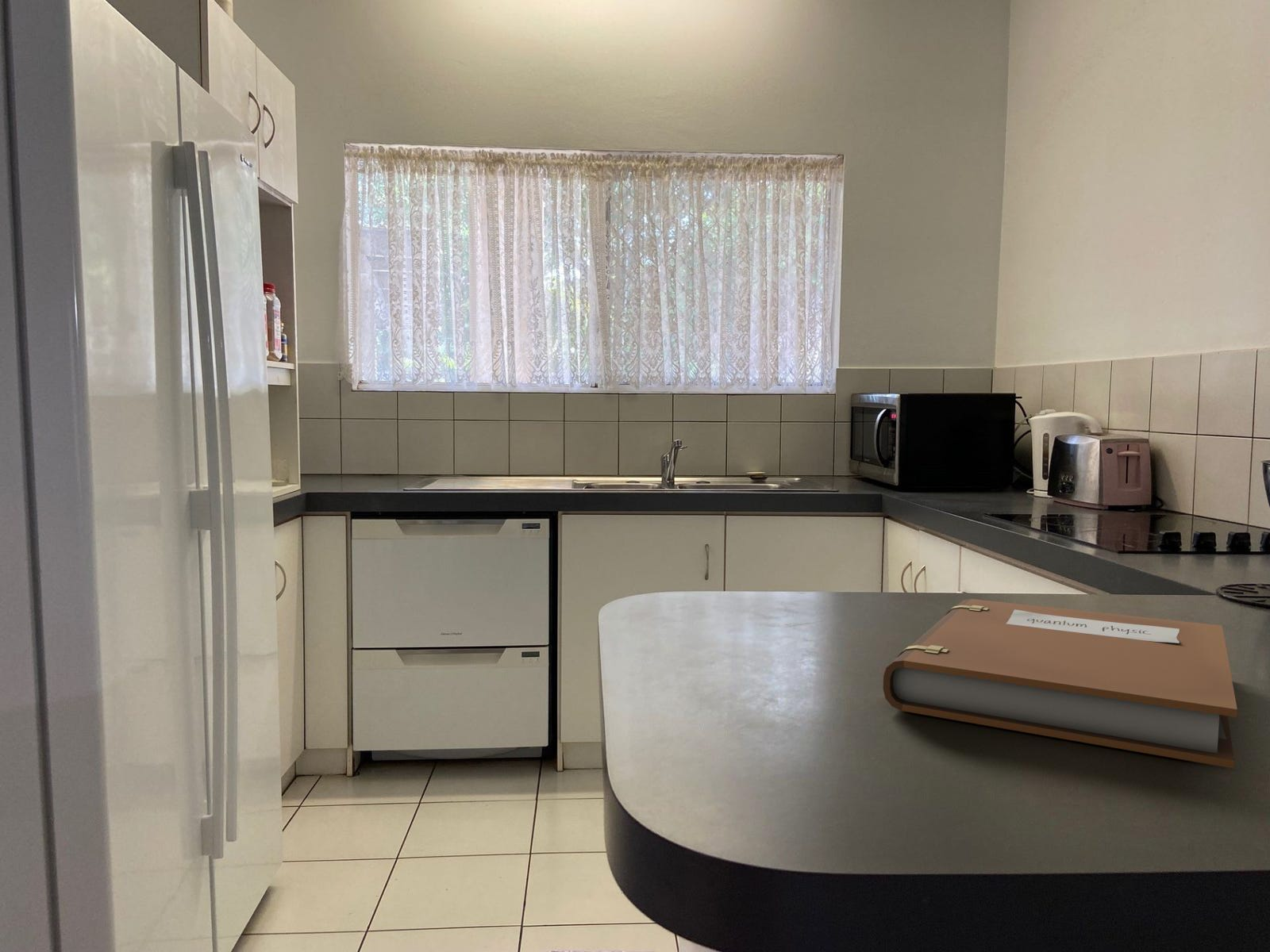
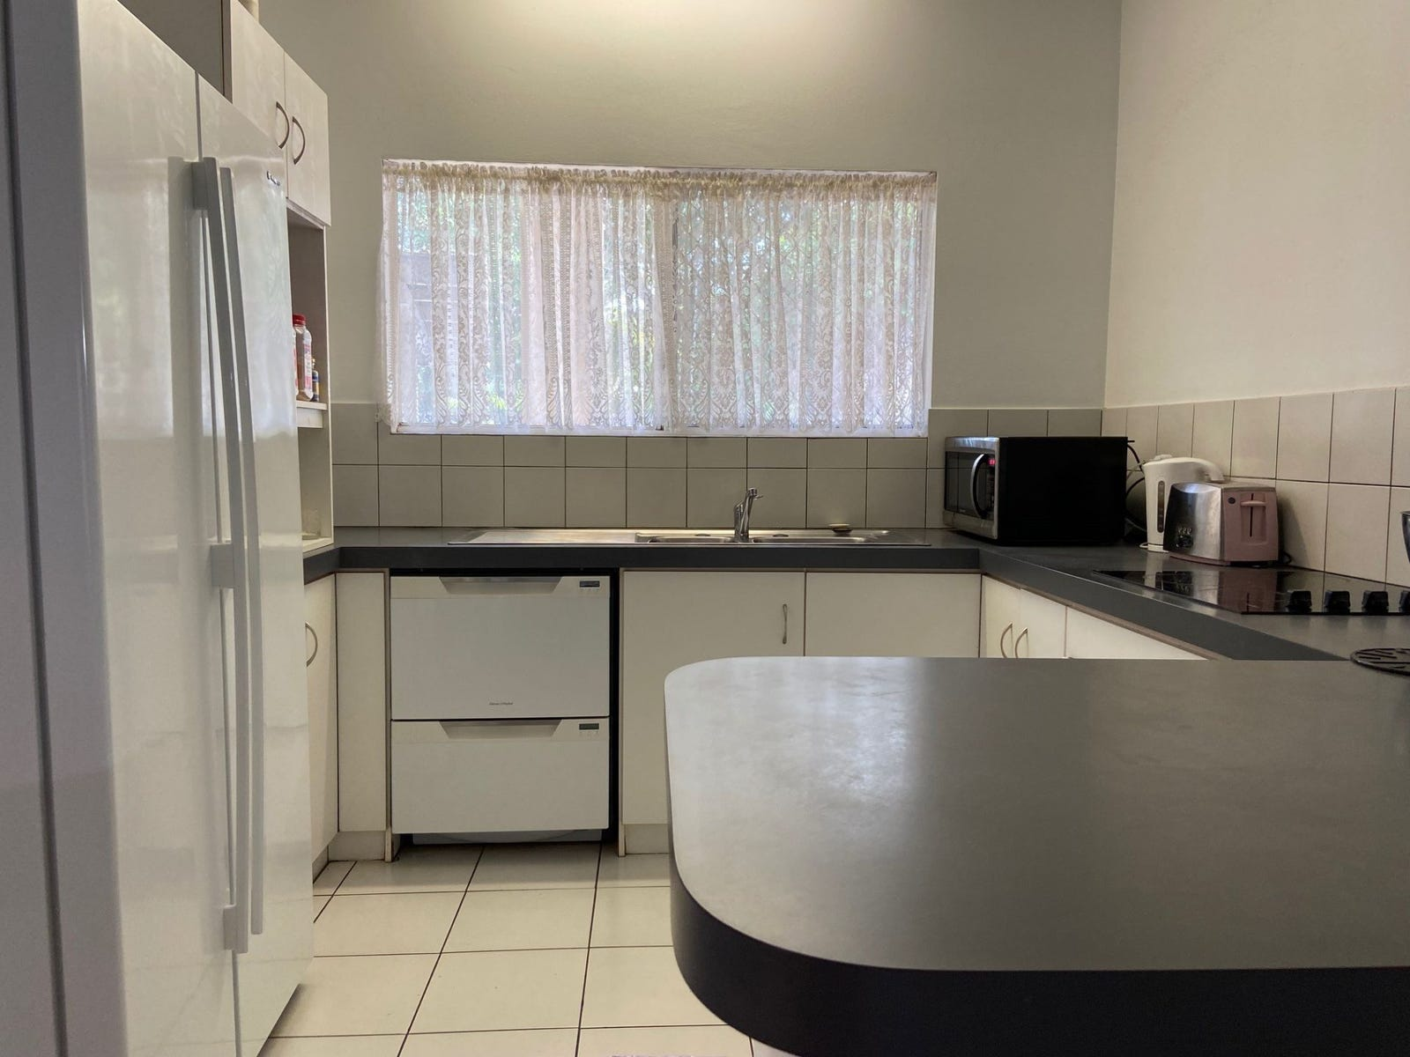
- notebook [883,598,1238,769]
